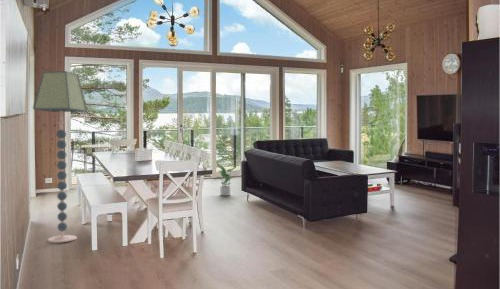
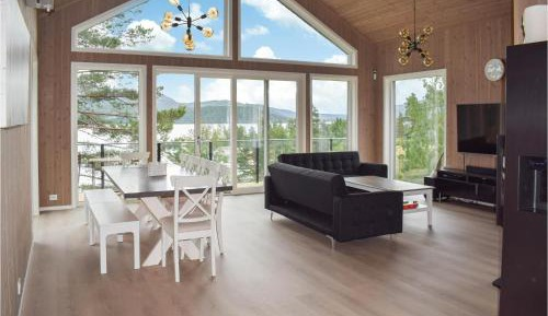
- floor lamp [32,70,88,244]
- potted plant [216,164,238,197]
